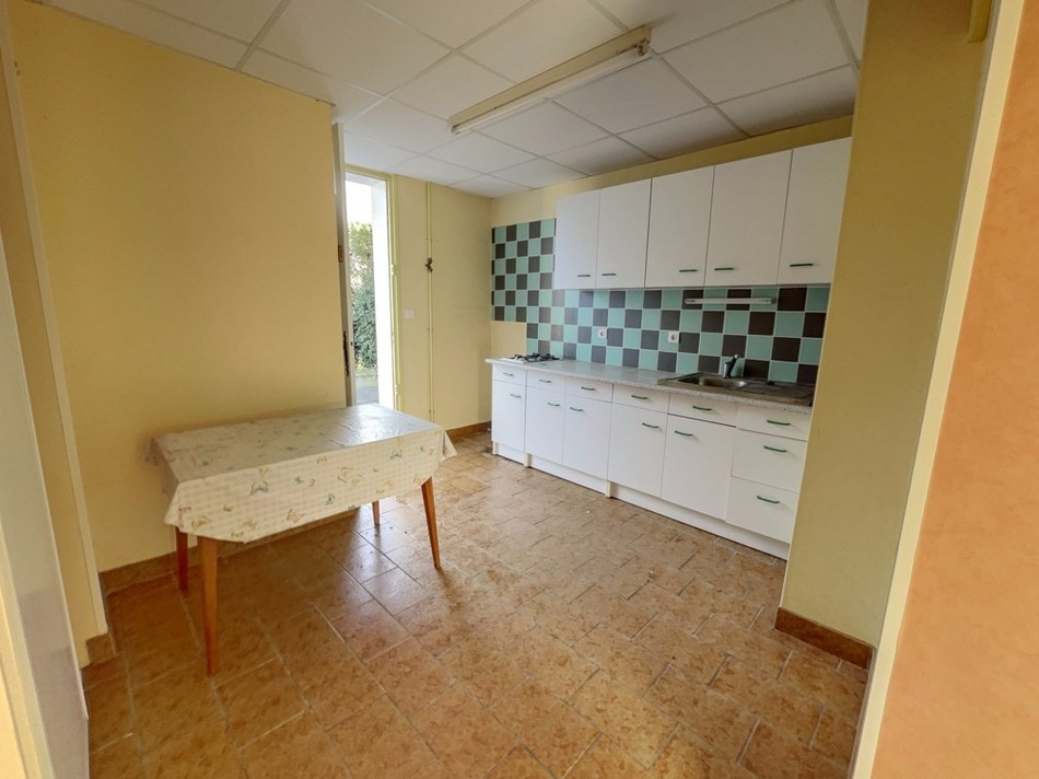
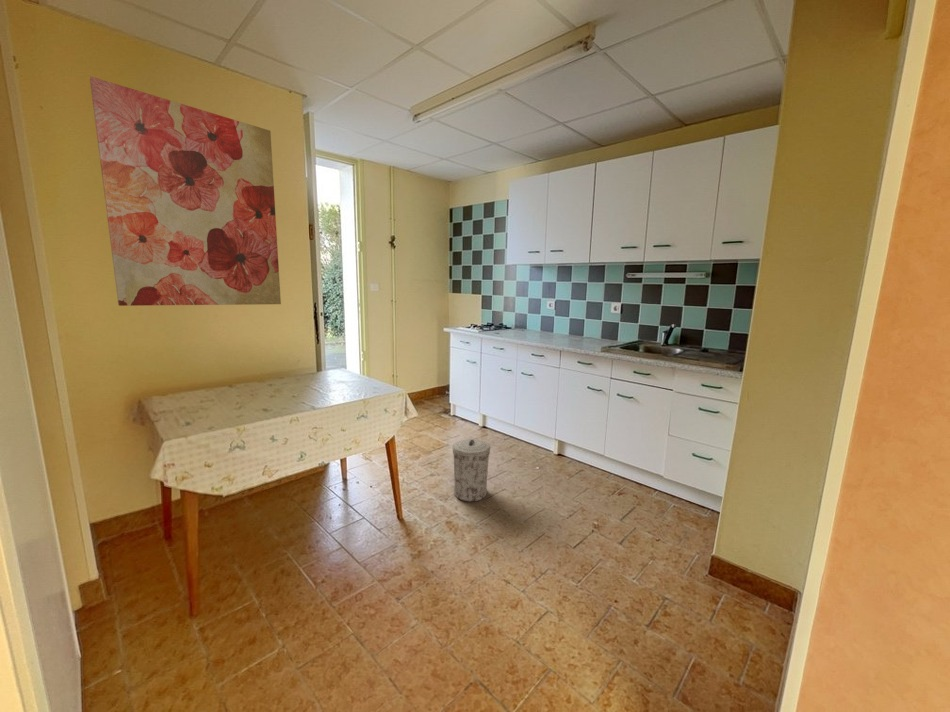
+ trash can [451,438,491,503]
+ wall art [89,76,282,307]
